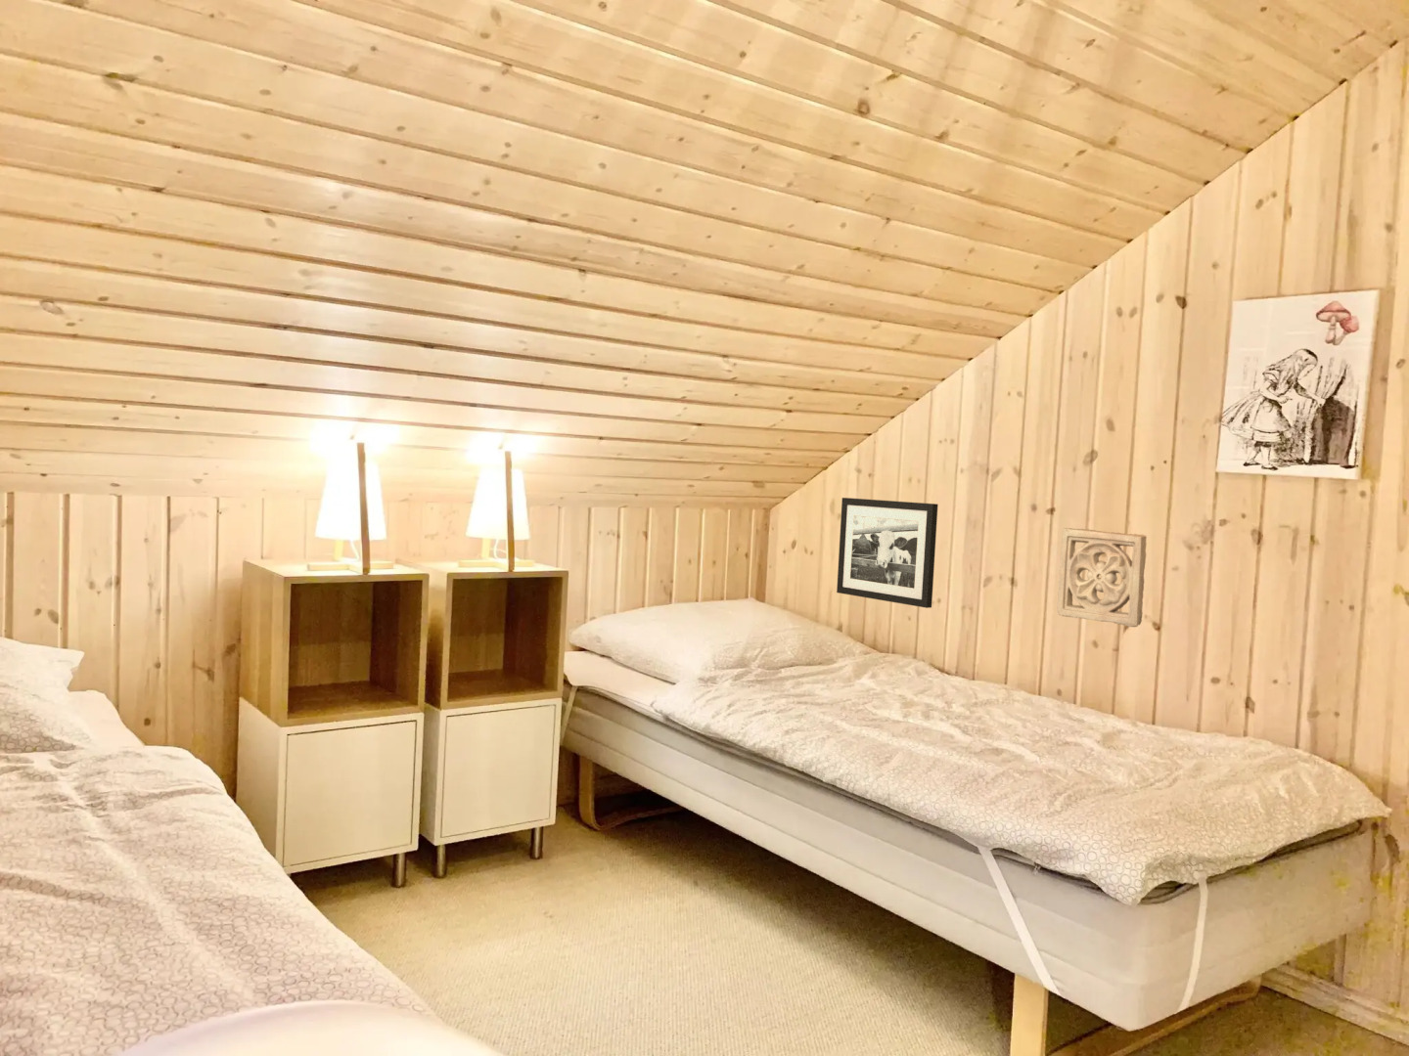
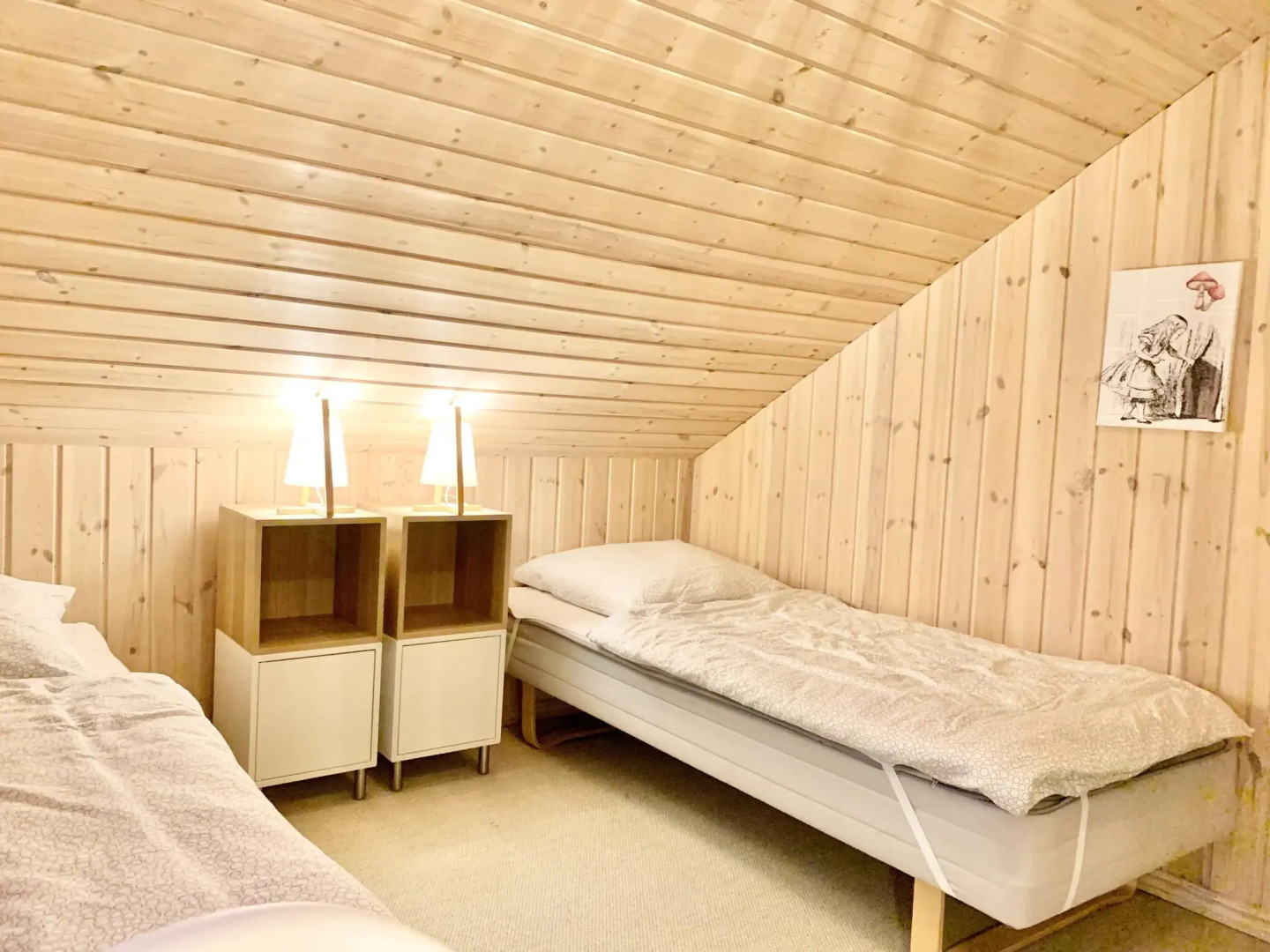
- wall ornament [1057,527,1148,628]
- picture frame [835,497,940,609]
